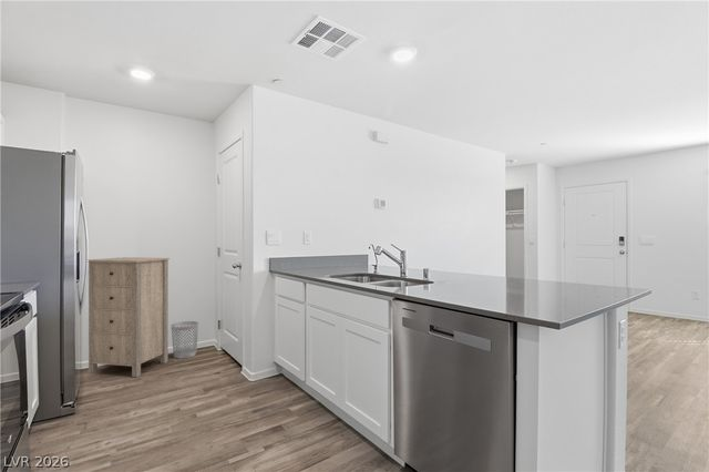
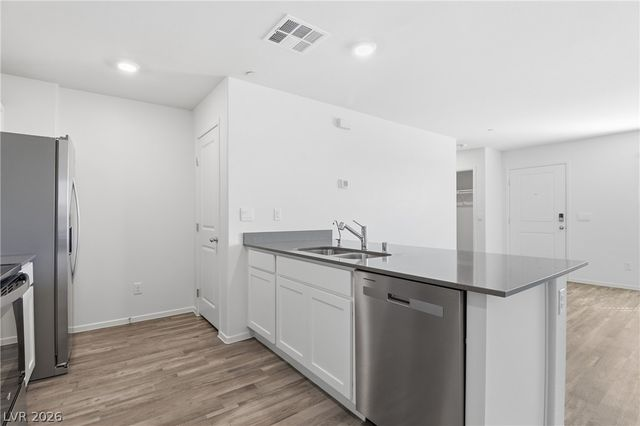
- wastebasket [169,320,199,359]
- storage cabinet [88,256,171,378]
